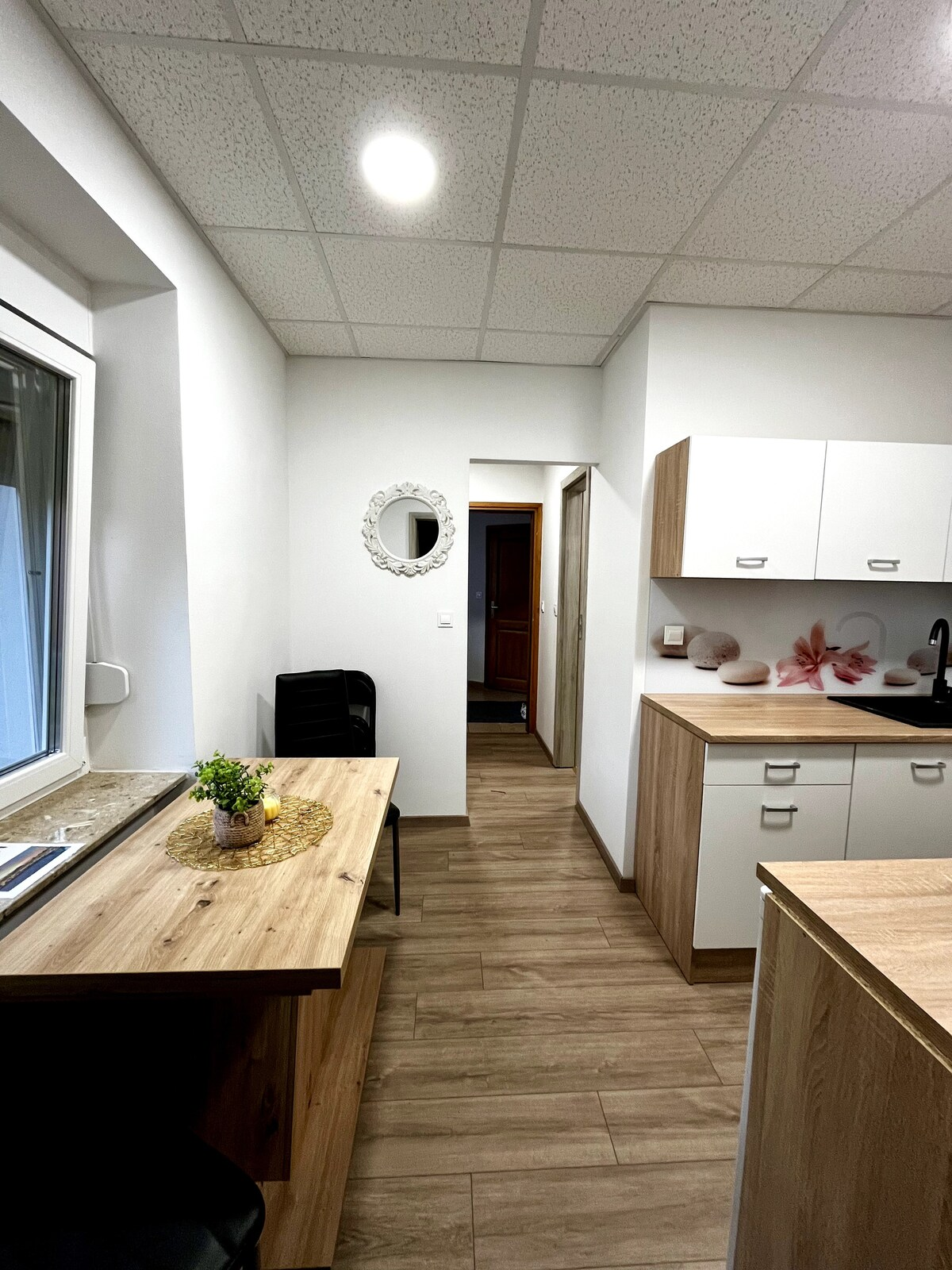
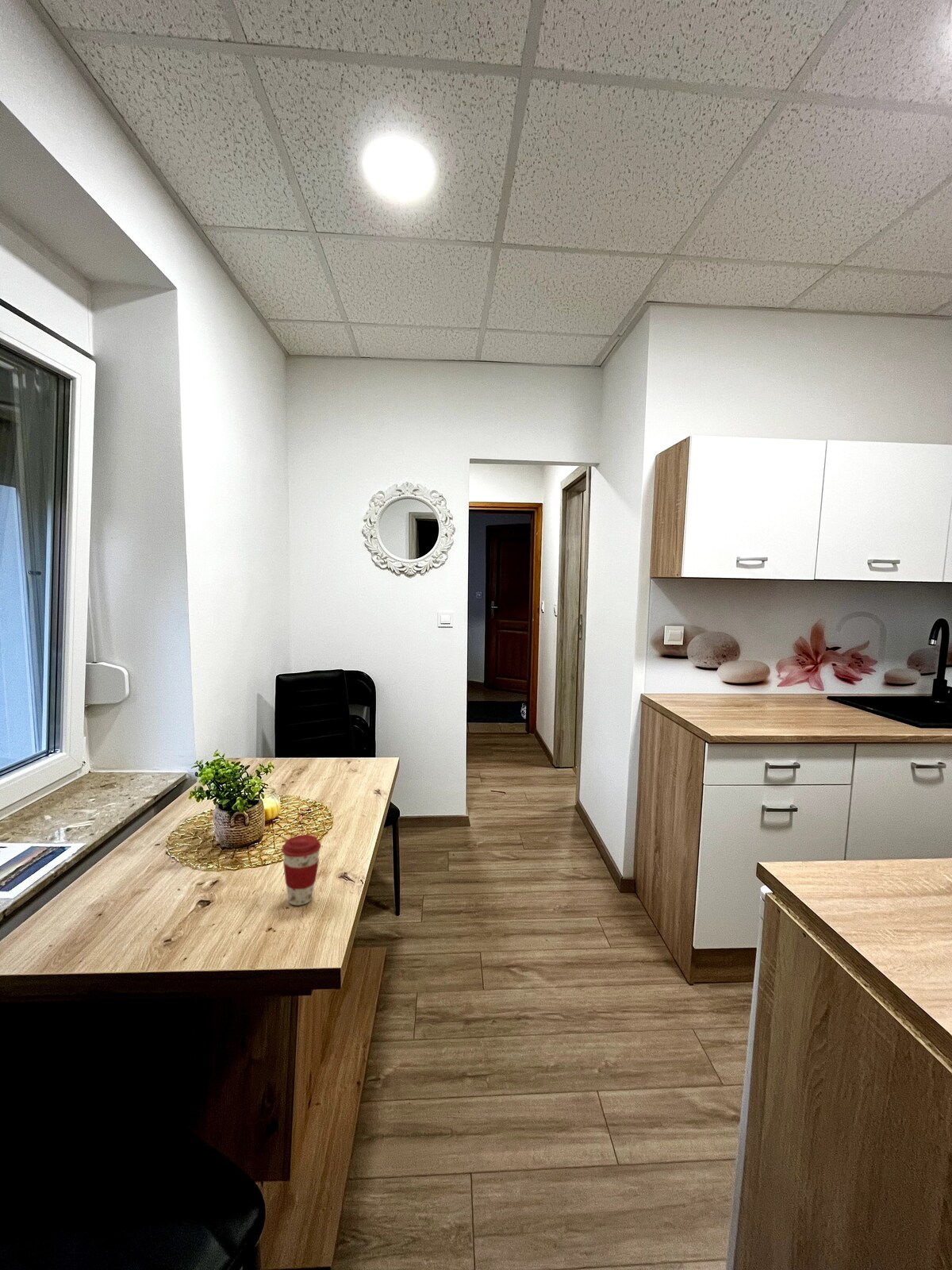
+ coffee cup [281,833,322,906]
